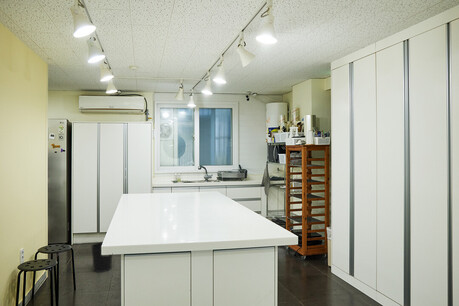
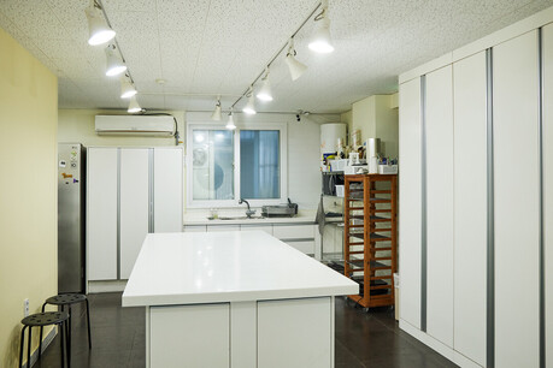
- wastebasket [90,241,113,273]
